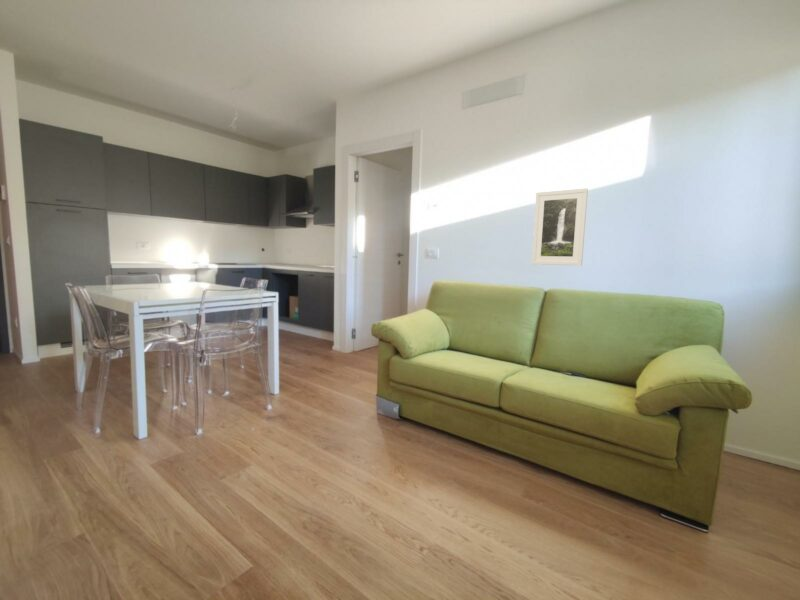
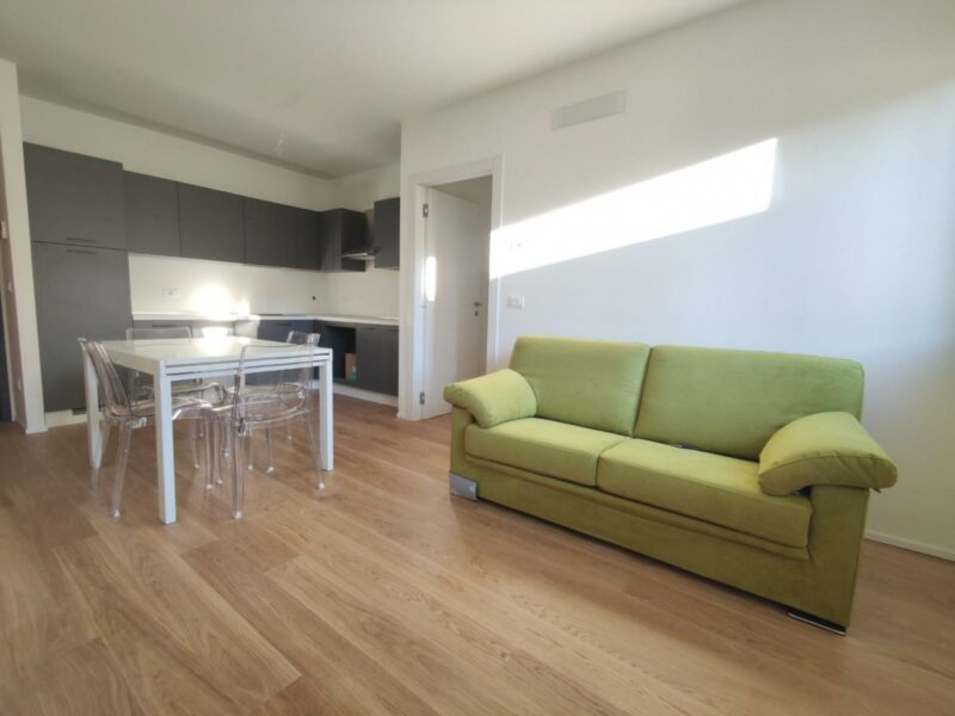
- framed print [531,187,589,266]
